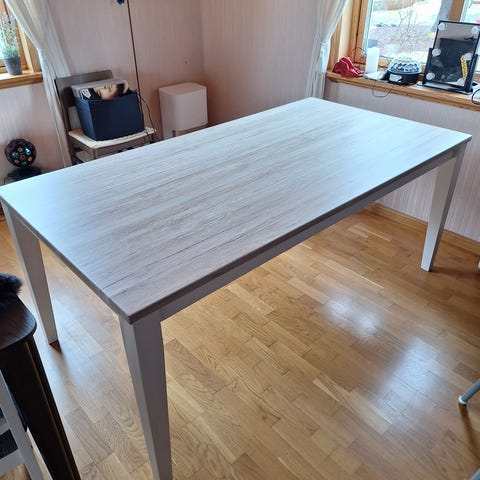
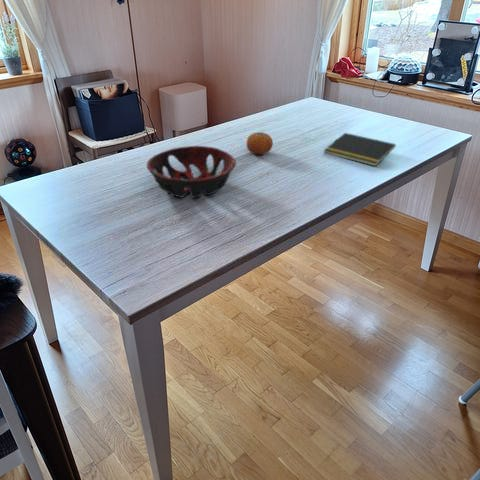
+ decorative bowl [146,145,237,199]
+ fruit [246,131,274,155]
+ notepad [323,132,397,167]
